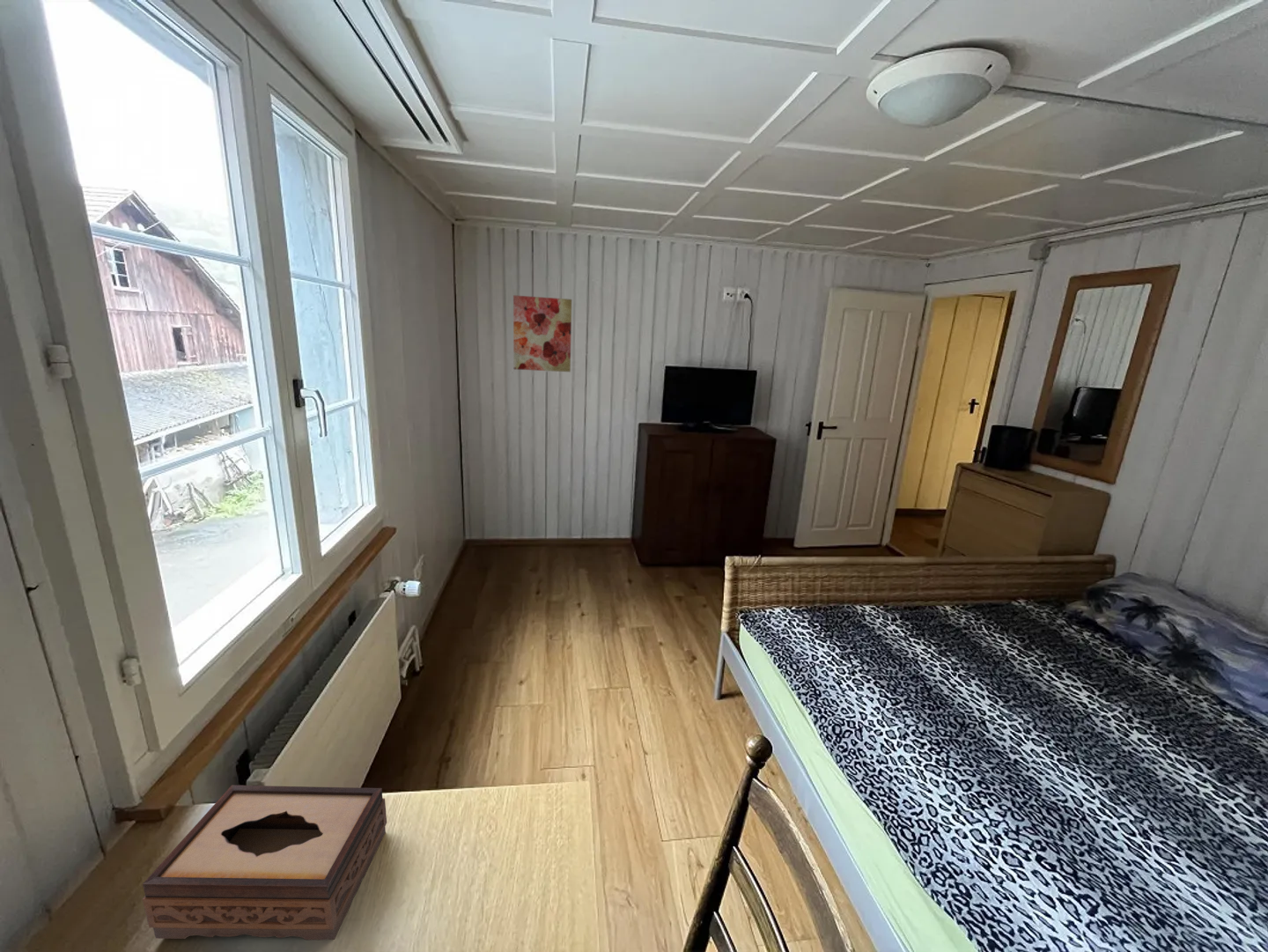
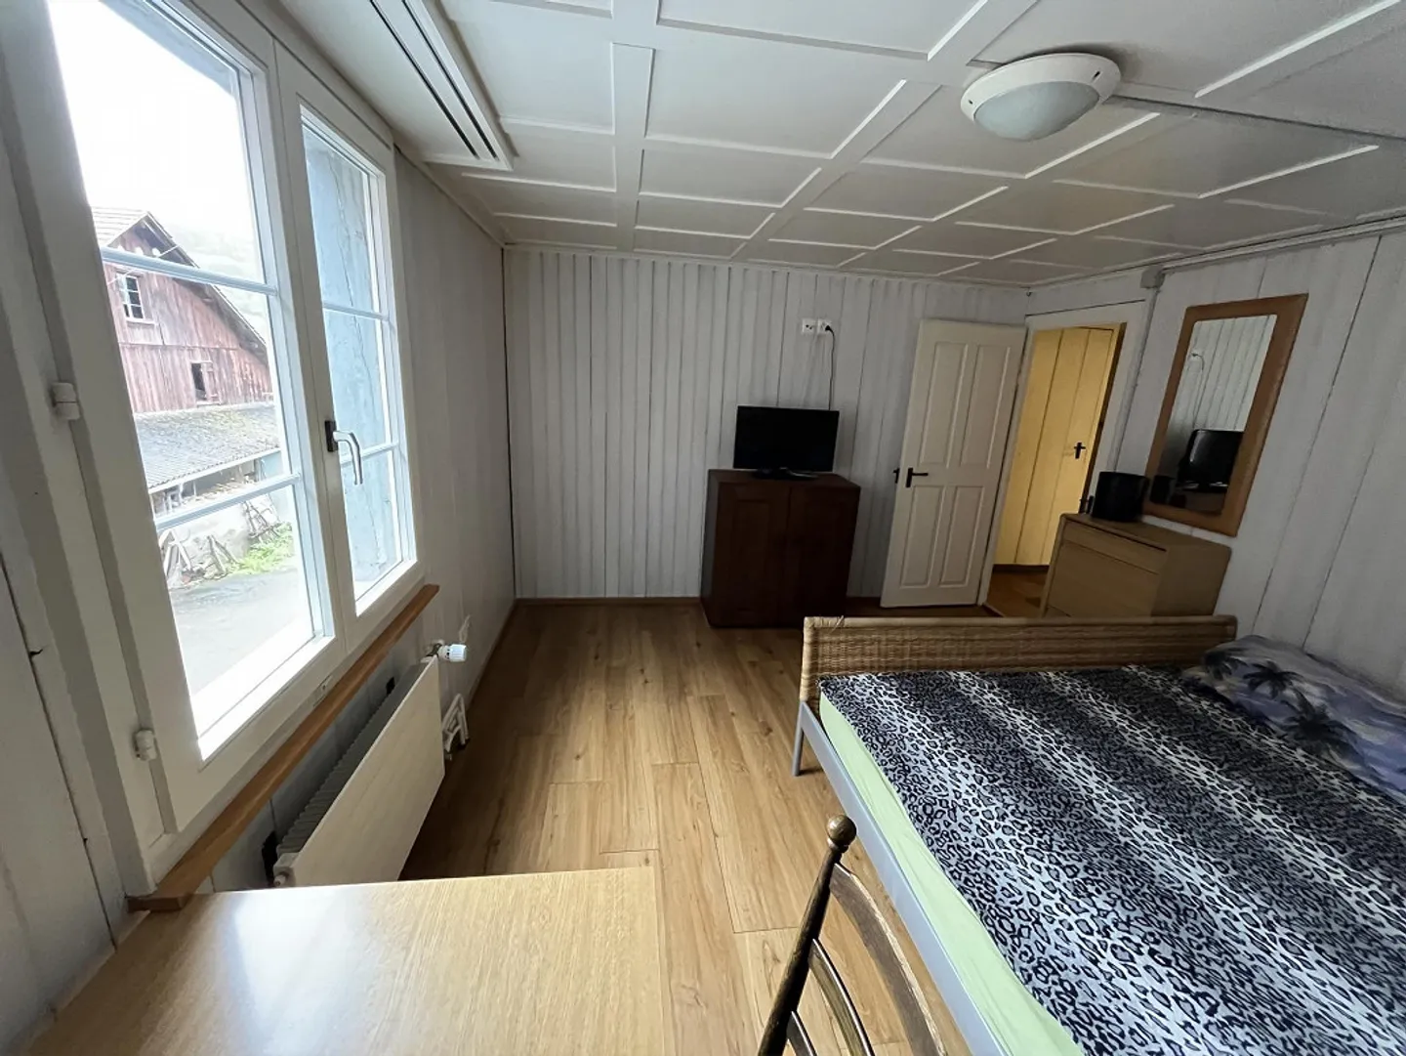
- tissue box [142,785,387,941]
- wall art [512,294,572,373]
